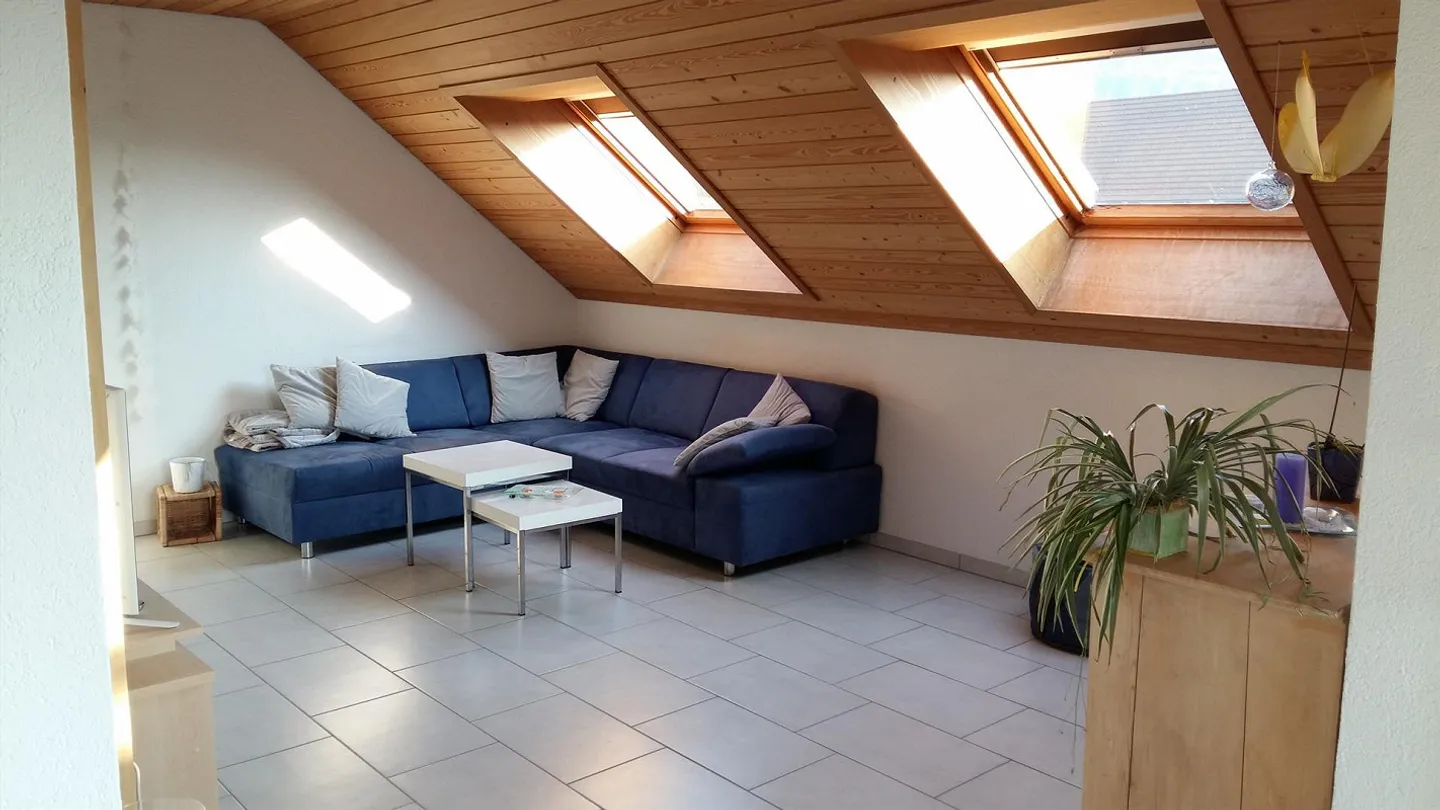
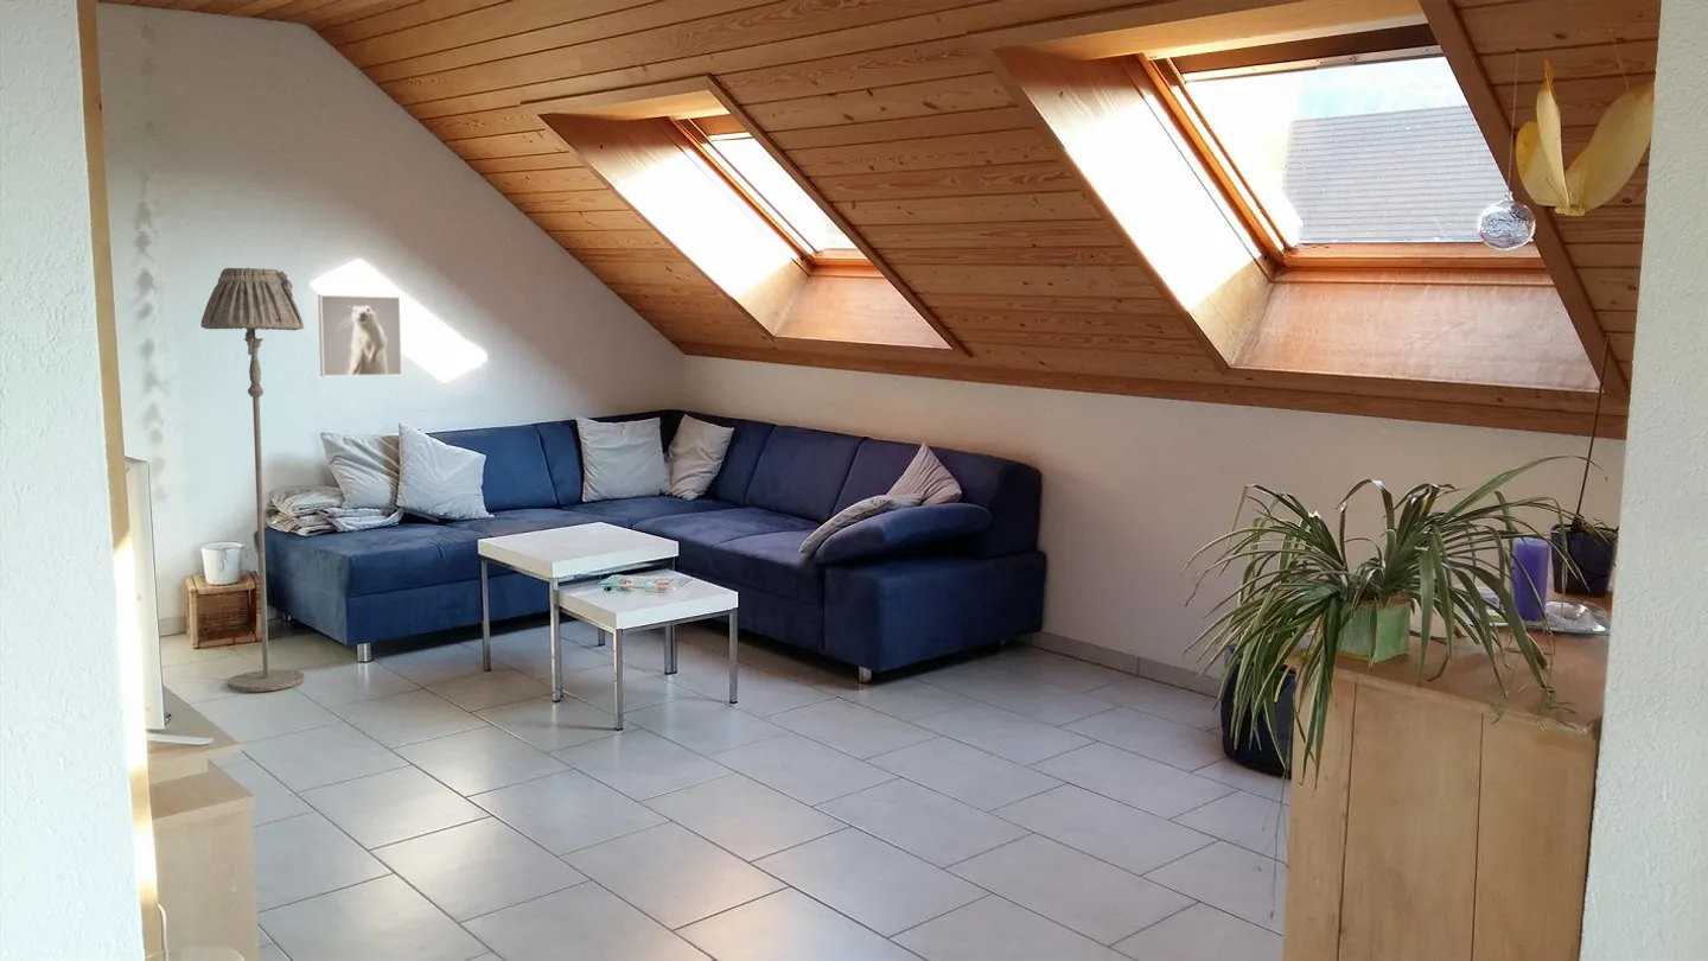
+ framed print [317,294,403,377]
+ floor lamp [200,267,306,693]
